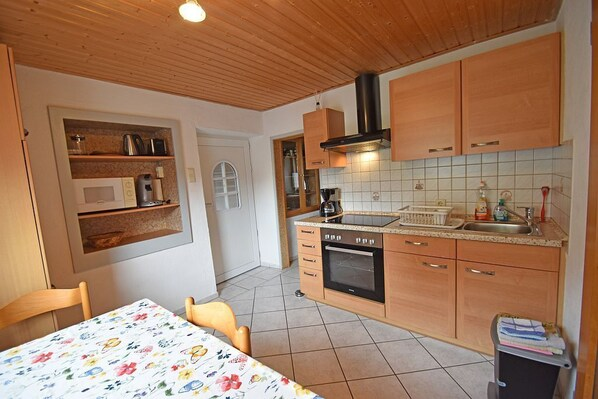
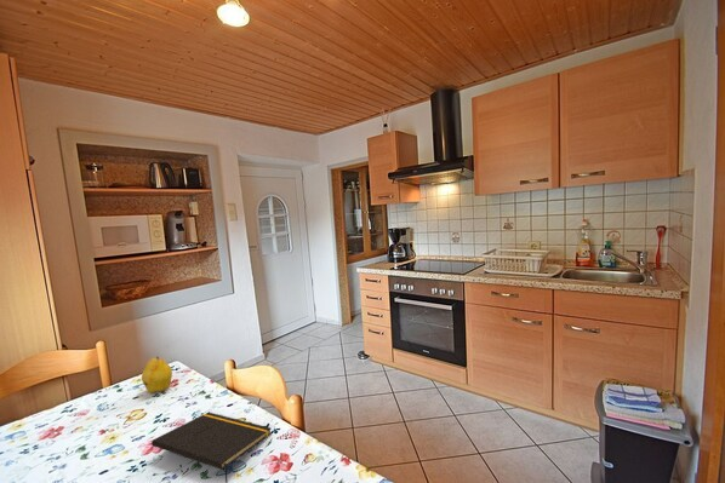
+ fruit [141,356,173,393]
+ notepad [150,412,273,483]
